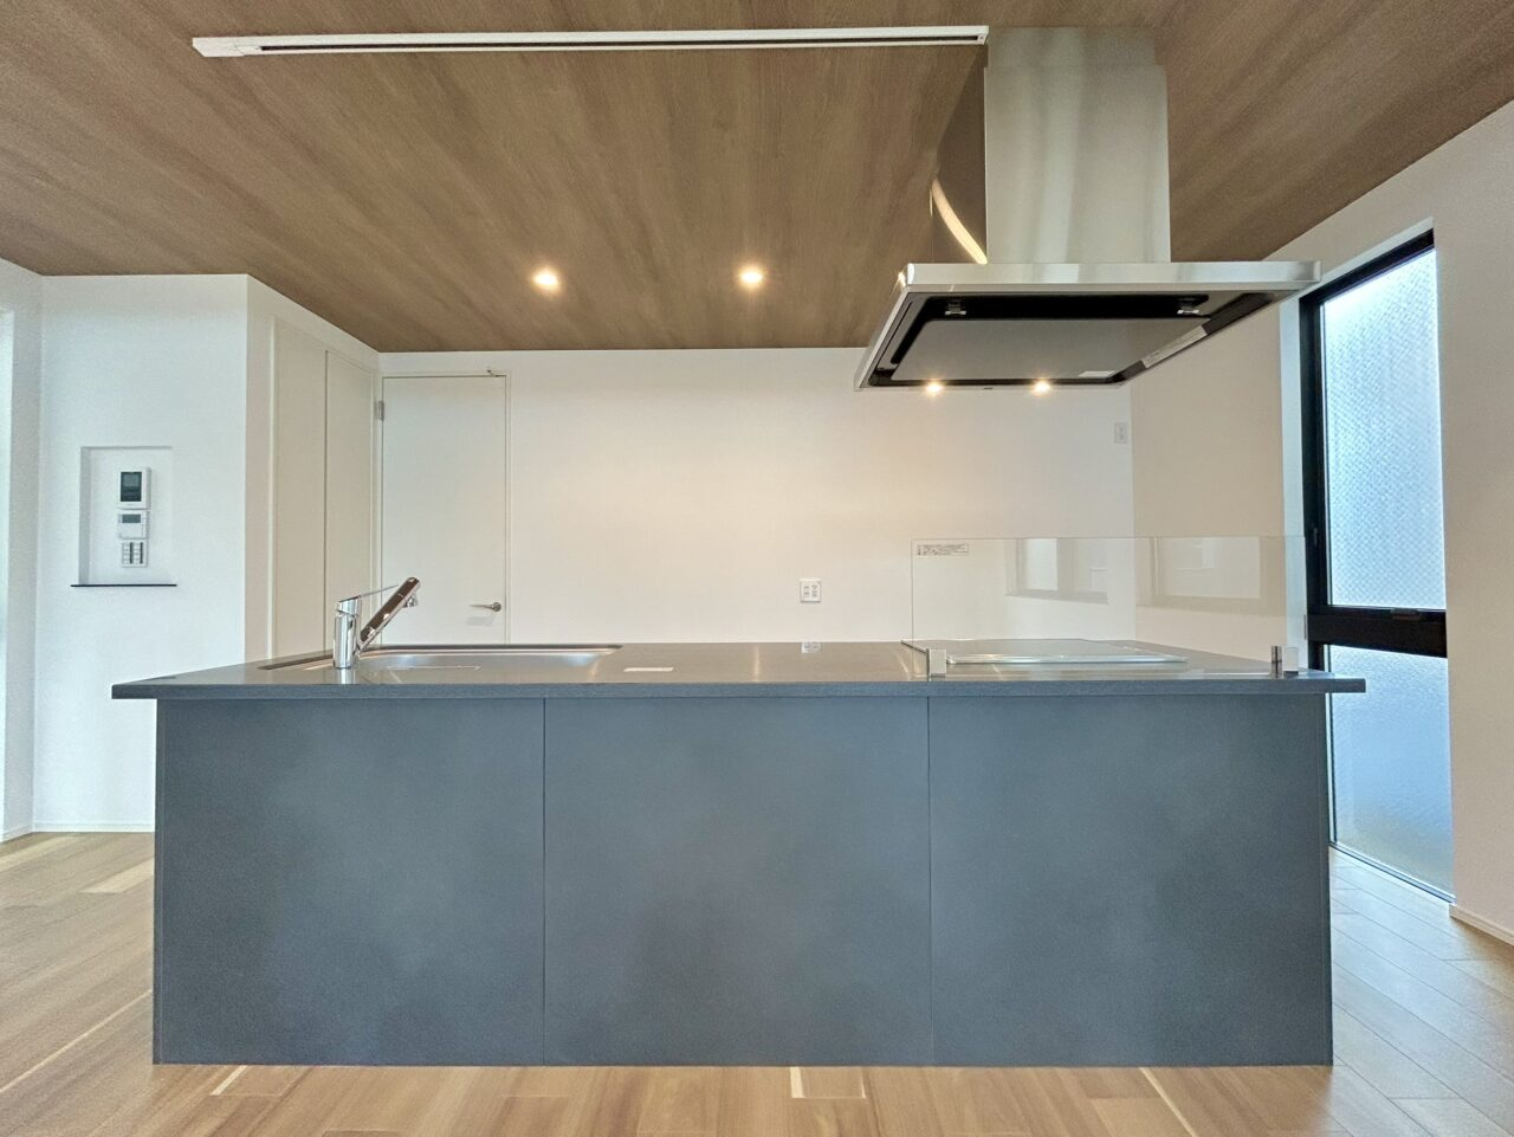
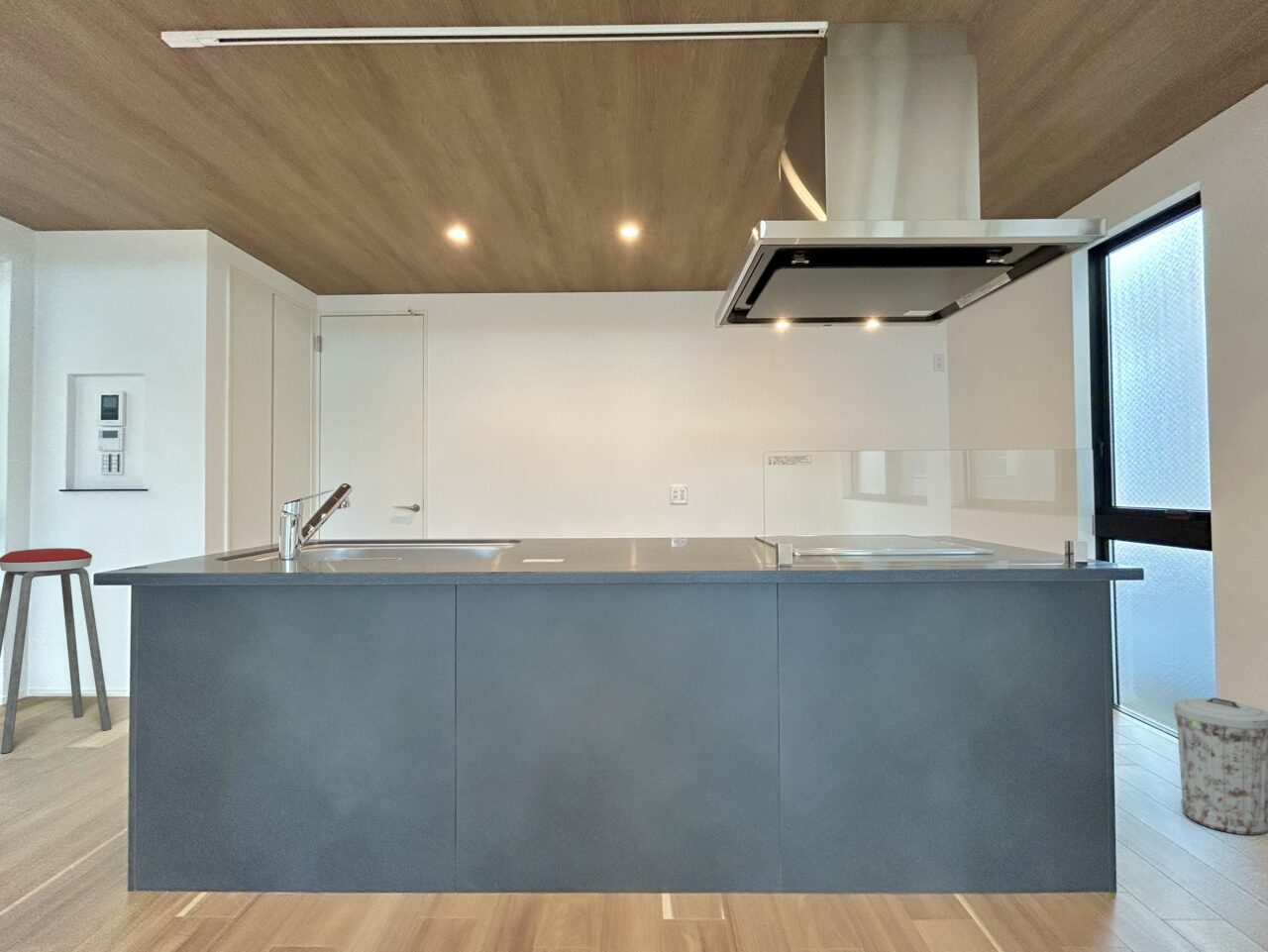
+ music stool [0,547,112,754]
+ trash can [1173,696,1268,836]
